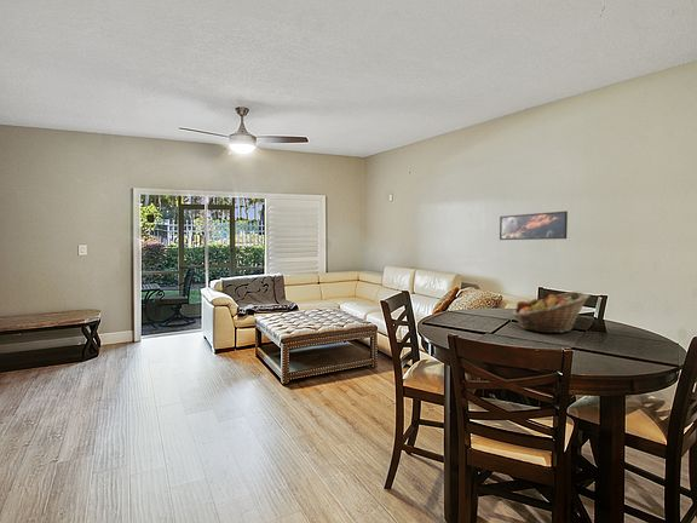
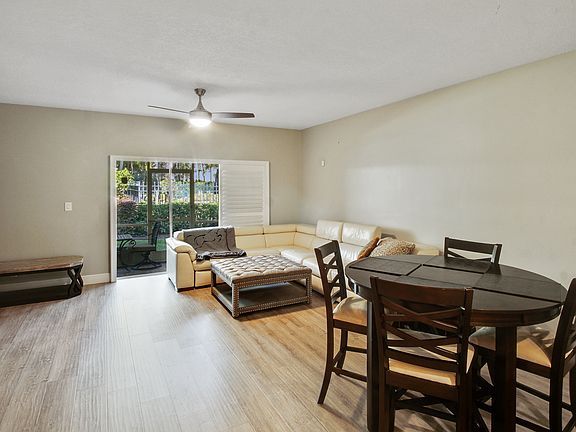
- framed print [499,211,569,241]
- fruit basket [512,291,592,334]
